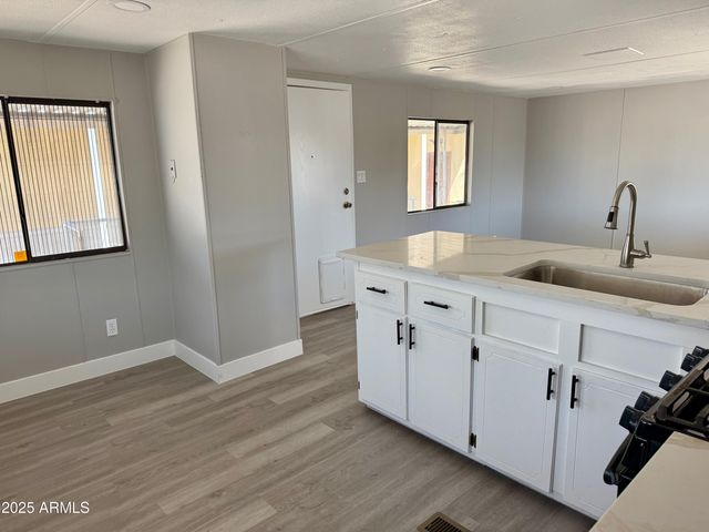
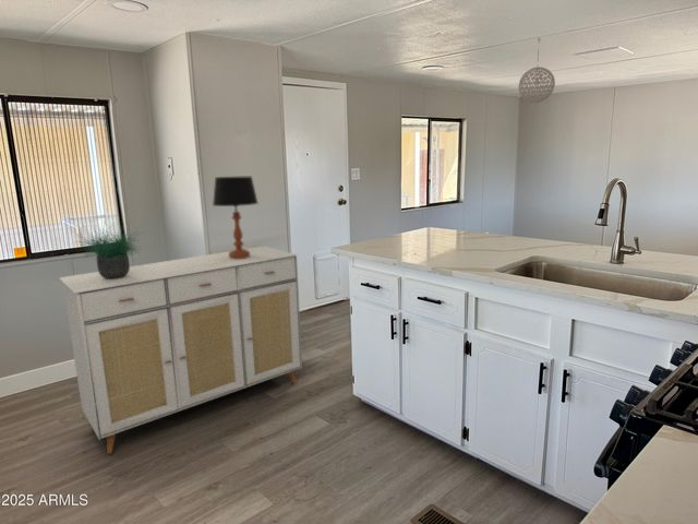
+ pendant light [517,37,556,104]
+ sideboard [58,245,303,455]
+ table lamp [212,176,258,259]
+ potted plant [73,215,144,278]
